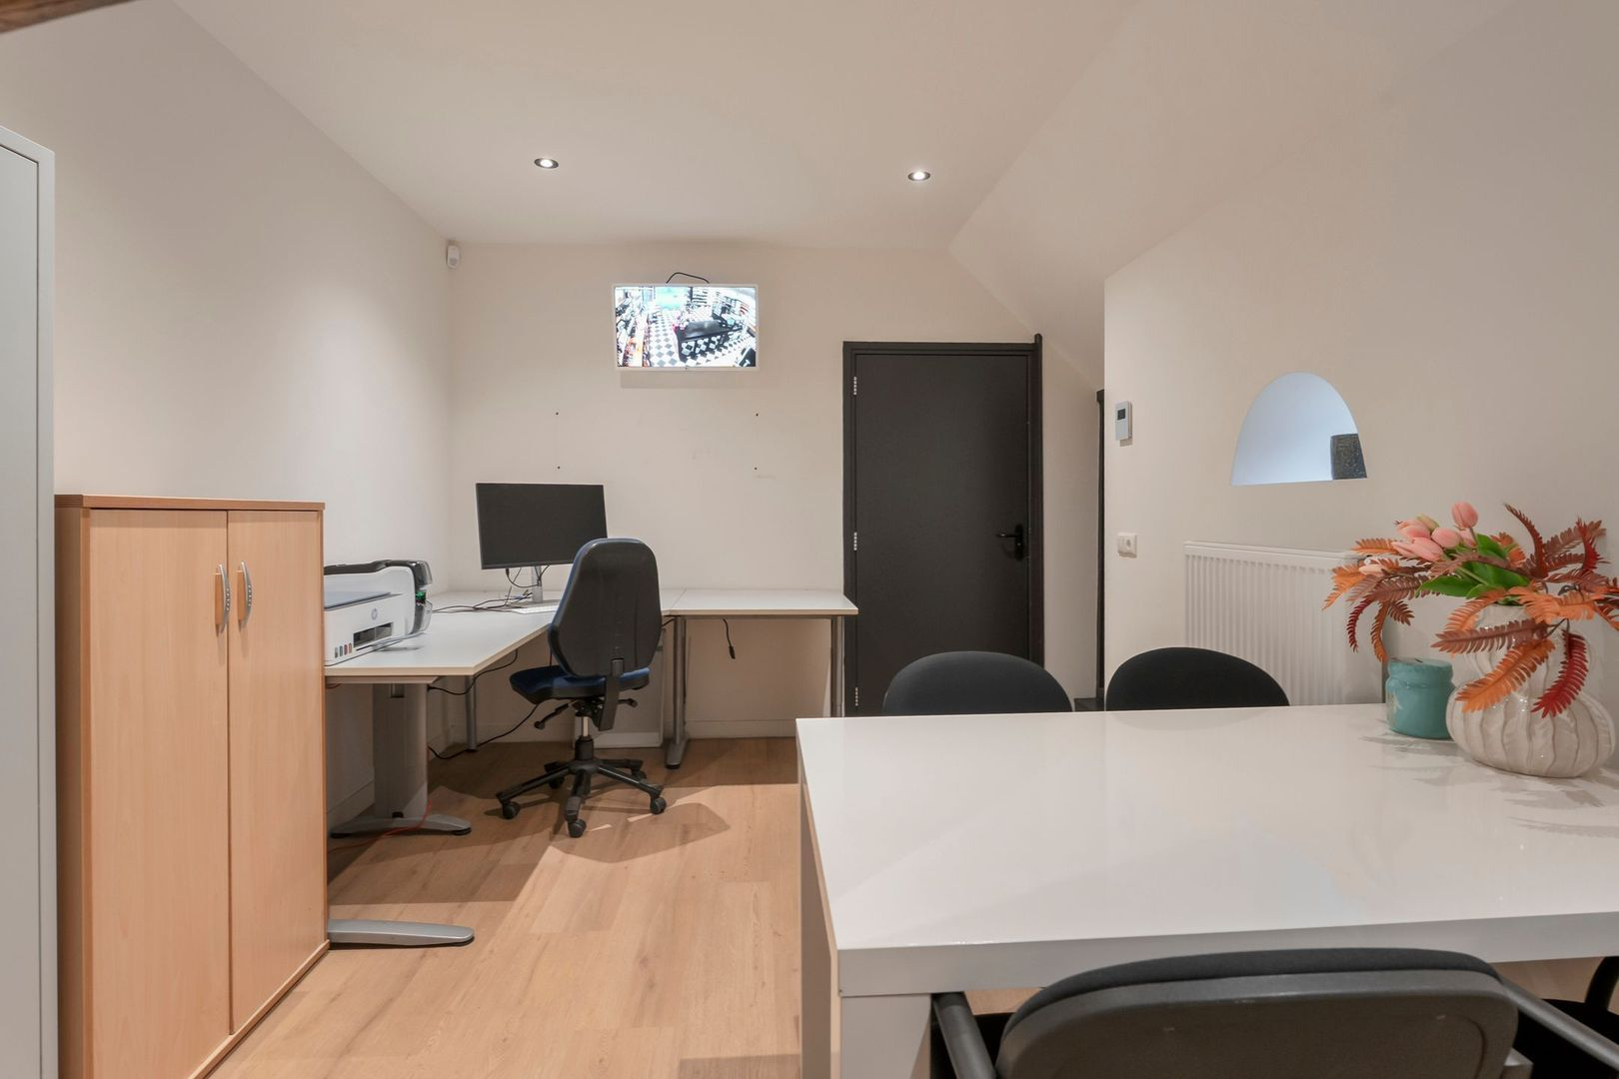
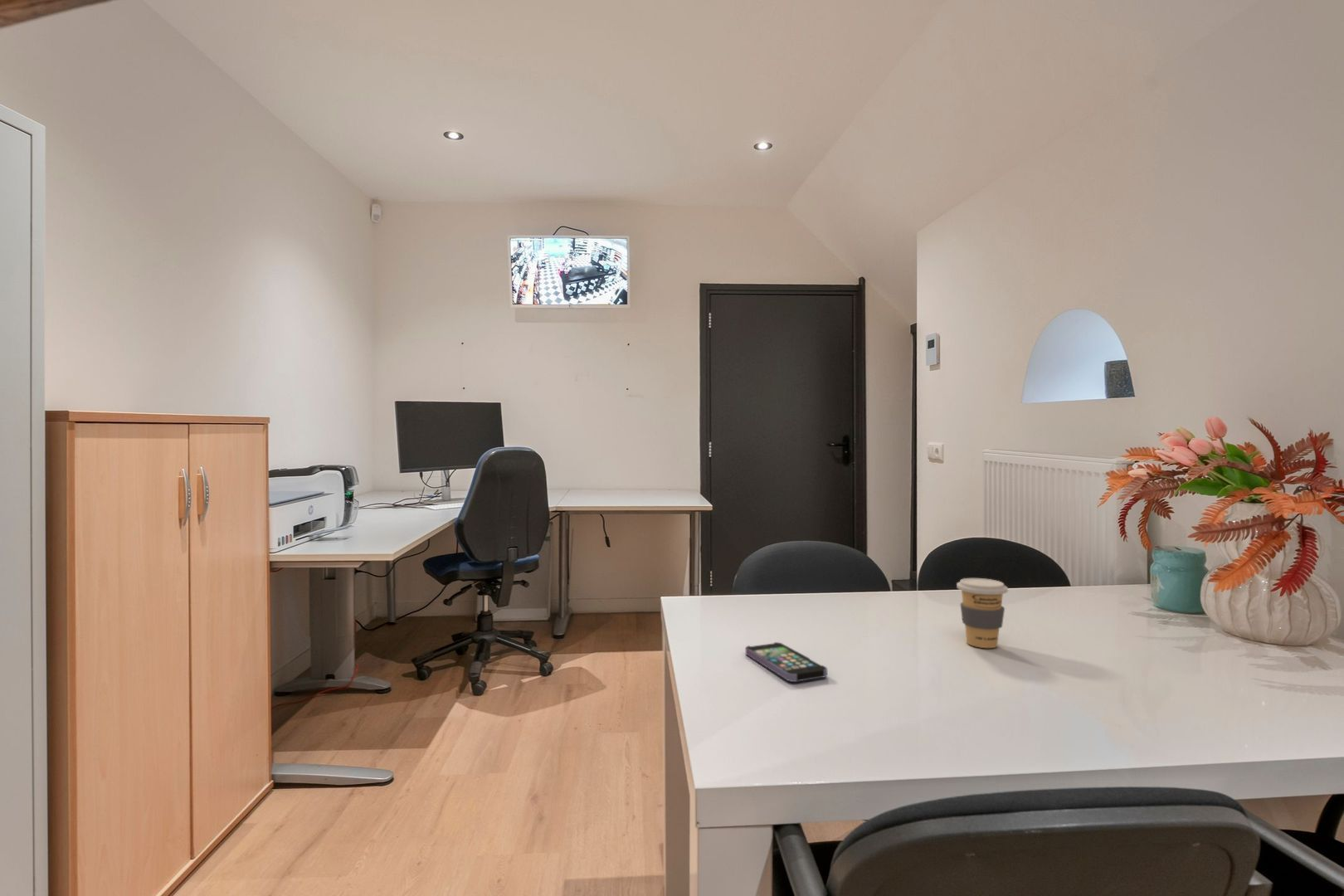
+ smartphone [745,641,828,683]
+ coffee cup [956,577,1009,649]
